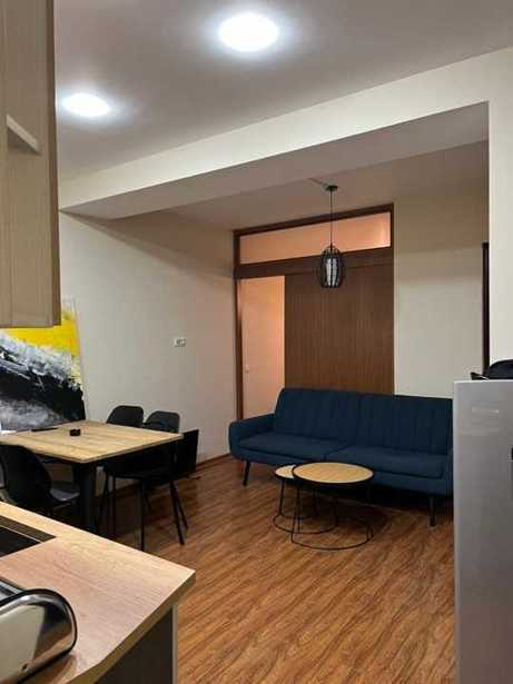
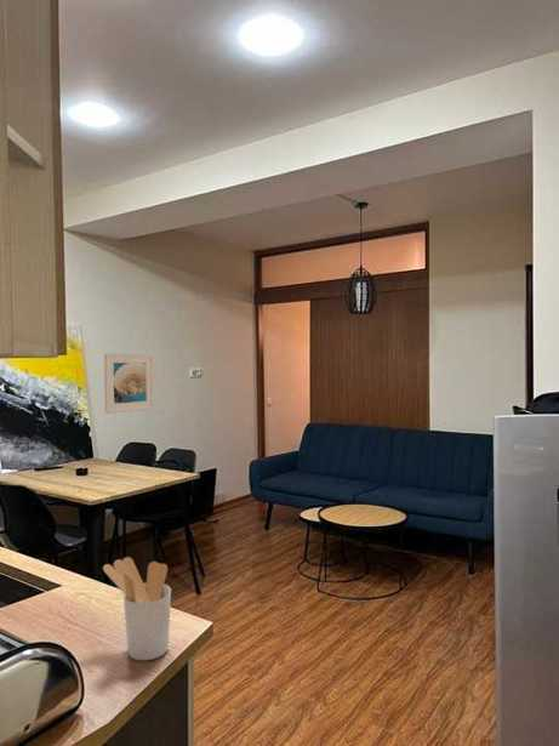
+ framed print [103,352,155,415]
+ utensil holder [102,556,172,661]
